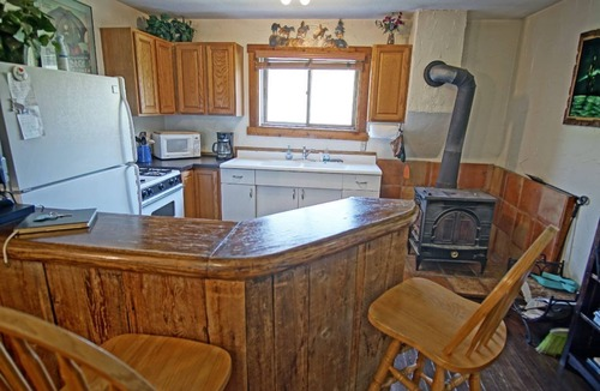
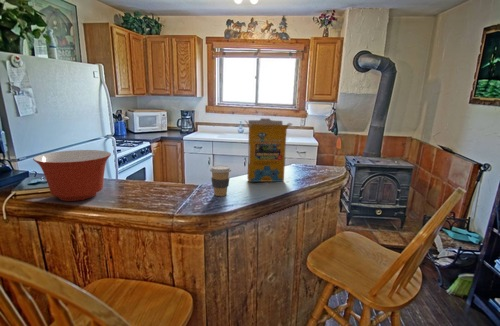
+ coffee cup [209,164,232,197]
+ mixing bowl [32,149,112,202]
+ cereal box [244,117,293,183]
